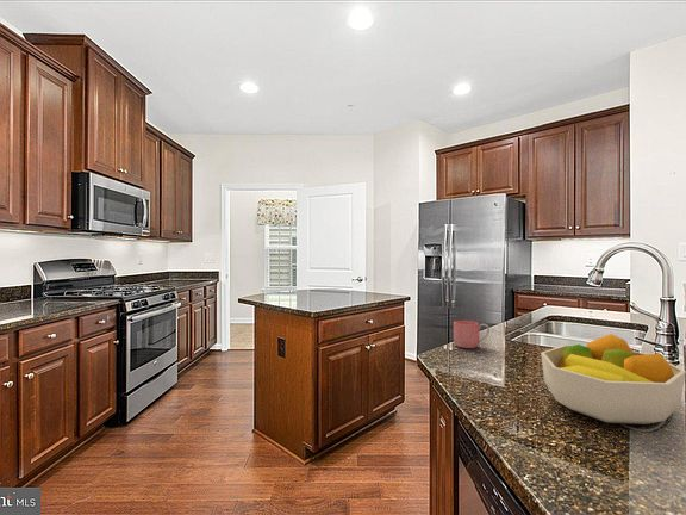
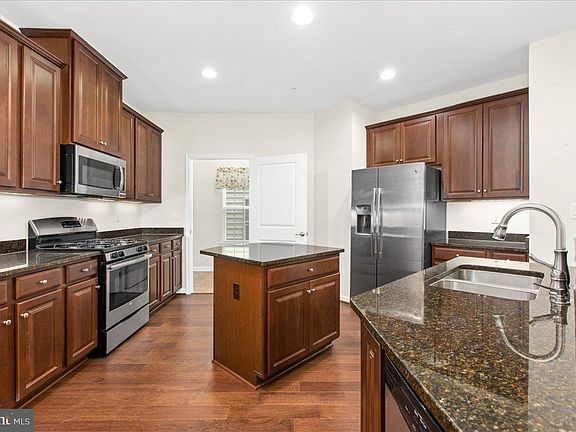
- mug [453,319,491,349]
- fruit bowl [540,333,686,426]
